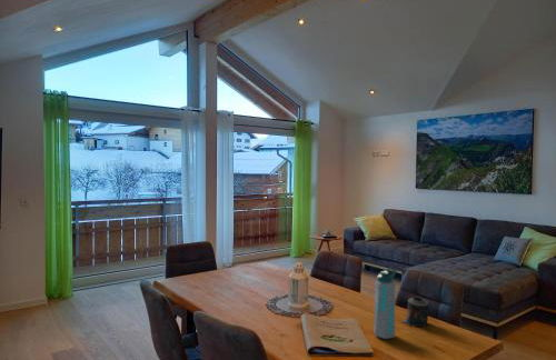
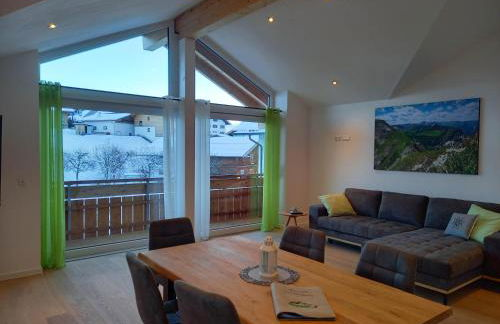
- water bottle [374,267,398,340]
- candle [401,297,429,328]
